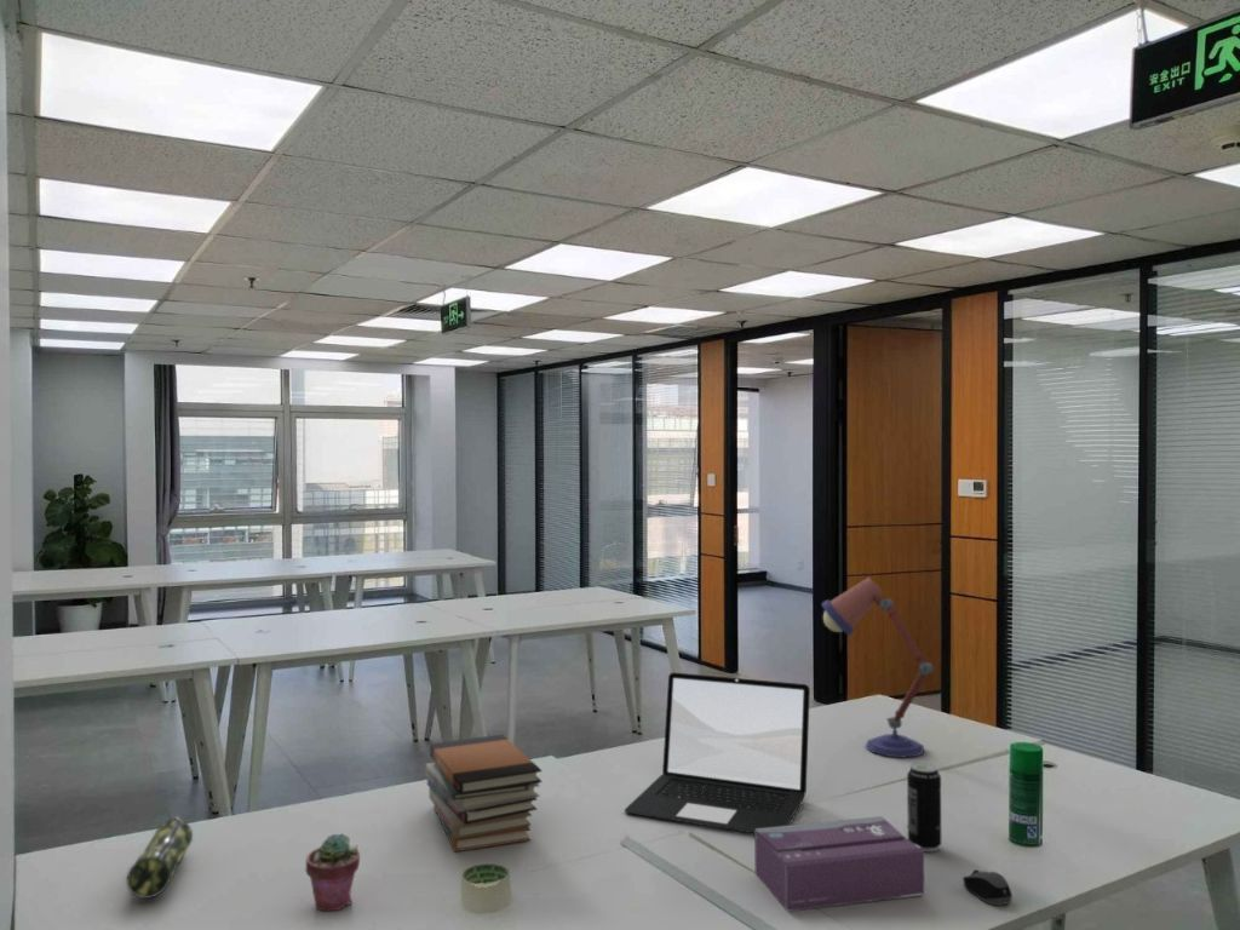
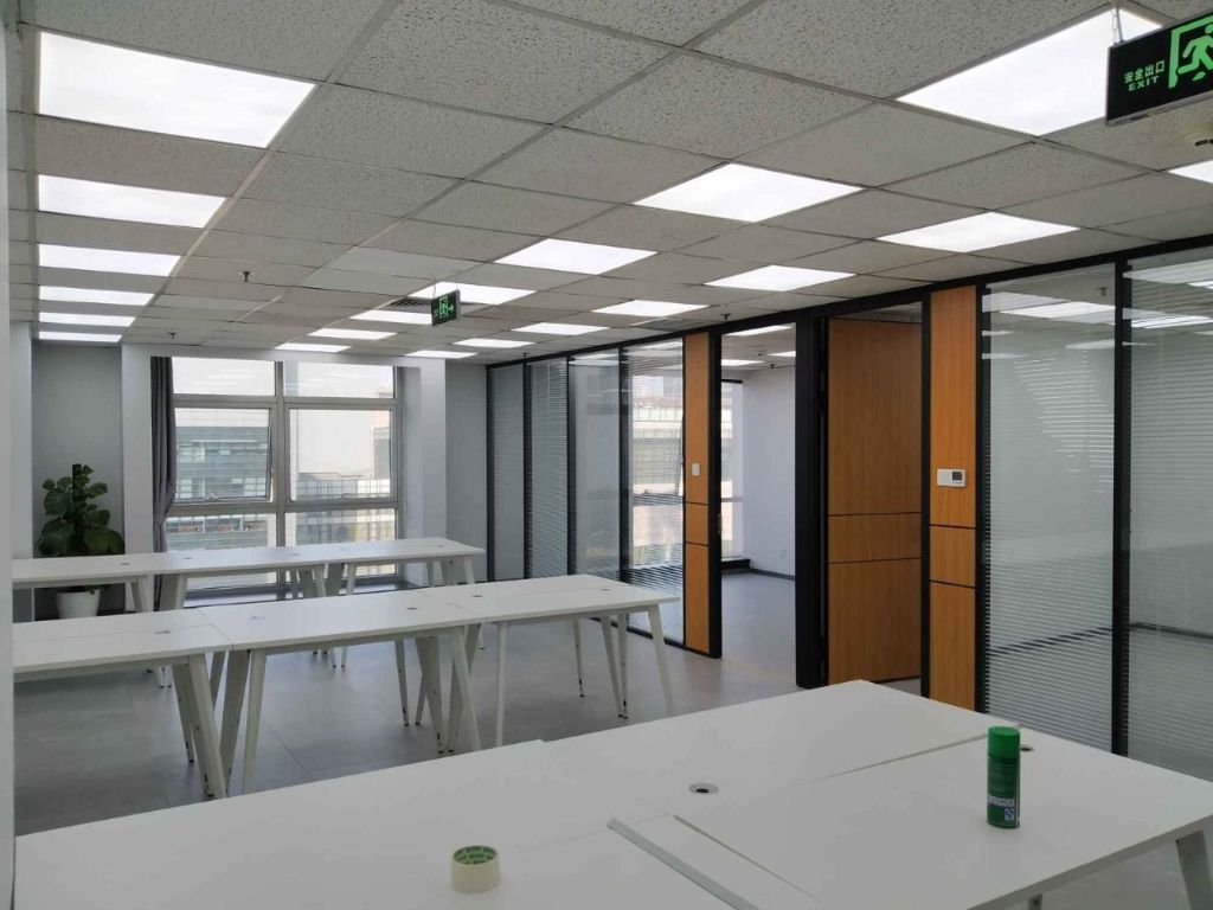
- laptop [624,671,811,834]
- tissue box [753,815,925,913]
- pencil case [126,815,194,900]
- beverage can [906,762,942,852]
- computer mouse [961,868,1014,906]
- desk lamp [821,576,935,759]
- potted succulent [304,833,361,912]
- book stack [425,734,542,852]
